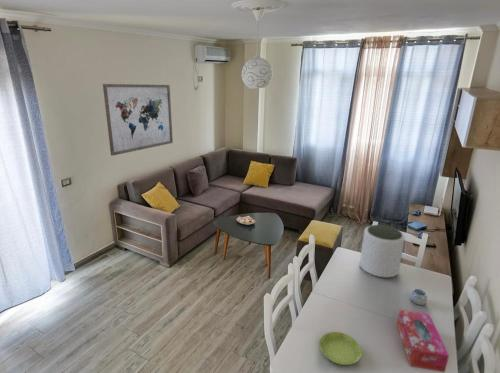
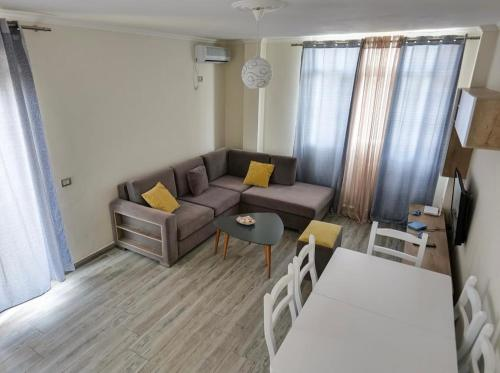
- mug [409,288,428,306]
- saucer [318,331,363,366]
- tissue box [396,309,450,373]
- plant pot [359,224,406,278]
- wall art [102,83,174,157]
